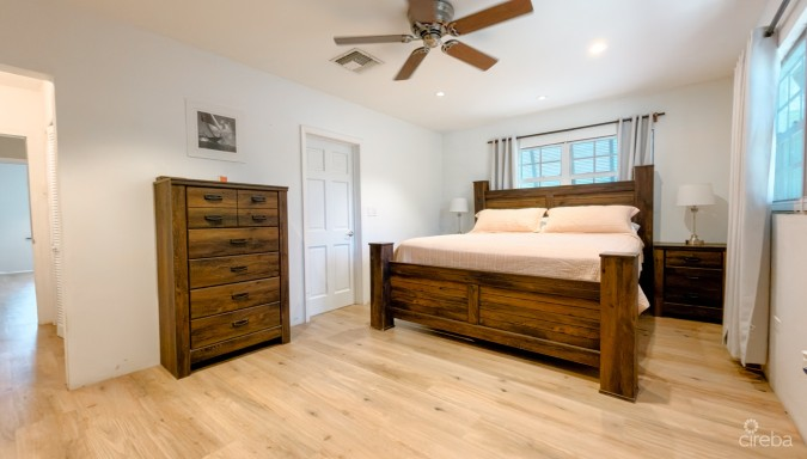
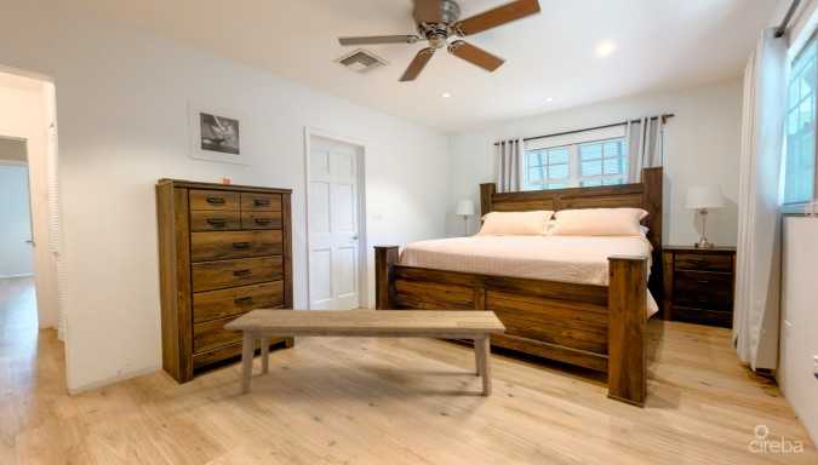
+ bench [222,309,507,397]
